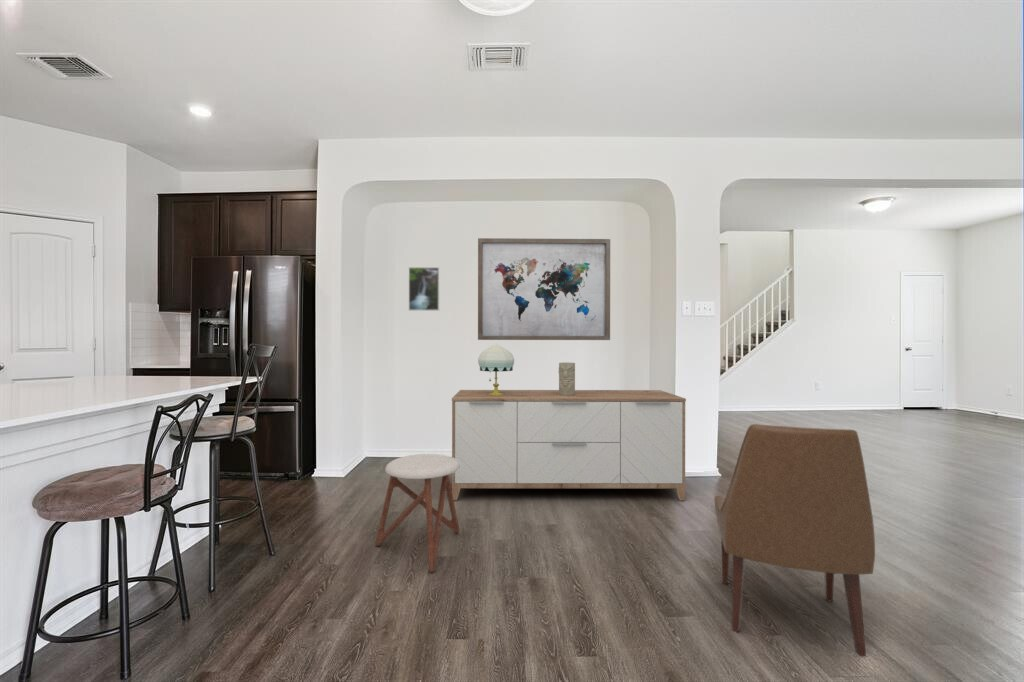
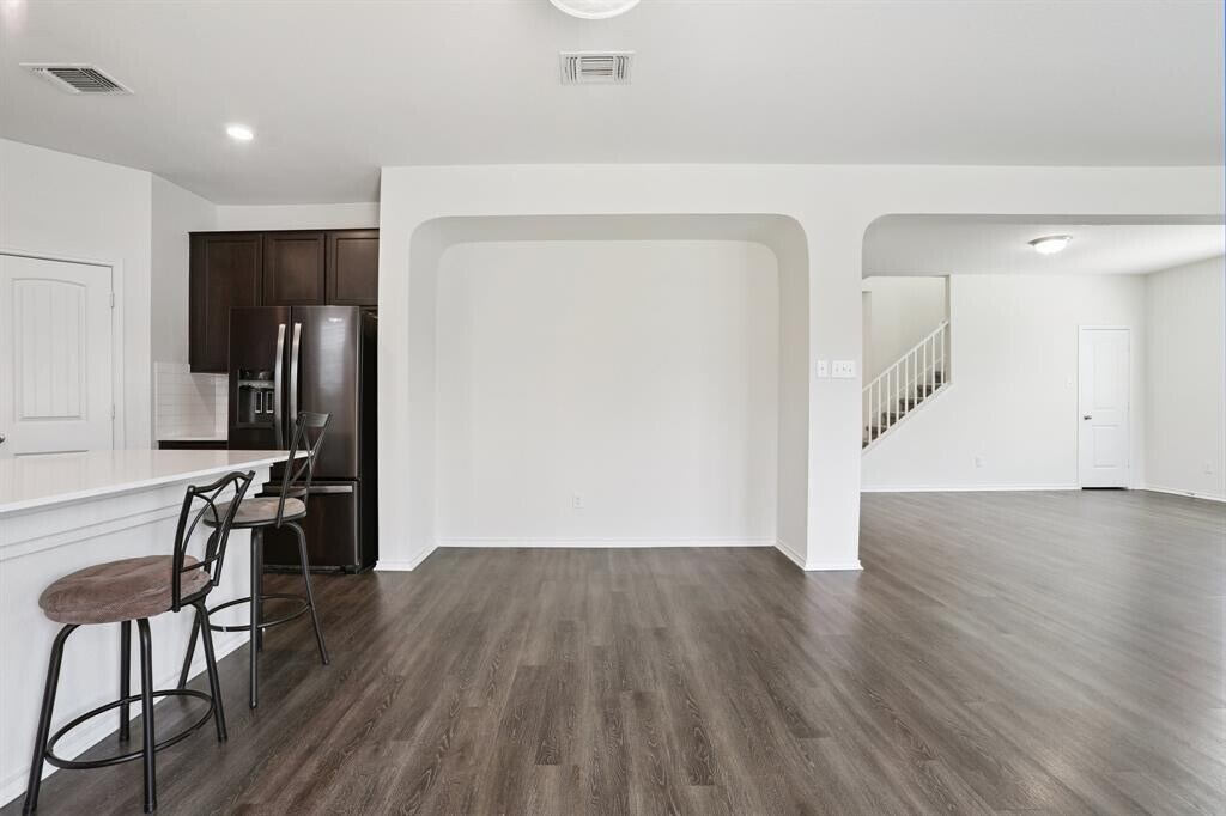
- decorative vase [558,361,576,395]
- table lamp [477,343,515,395]
- stool [374,453,460,573]
- wall art [477,237,611,341]
- sideboard [451,389,687,502]
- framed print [407,266,440,312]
- chair [714,423,876,657]
